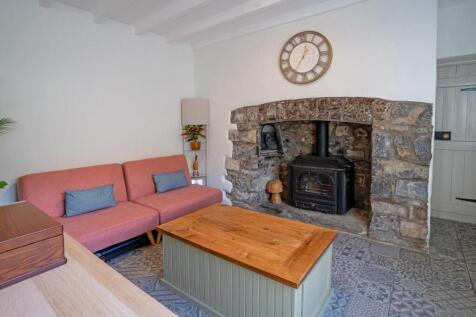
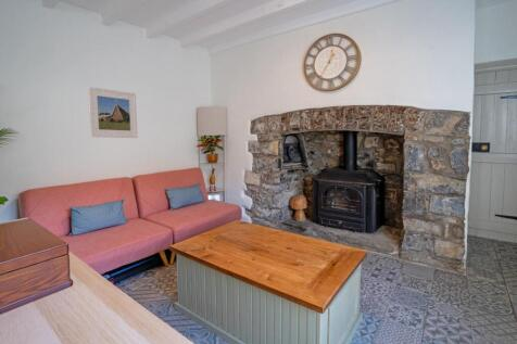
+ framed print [87,86,139,139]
